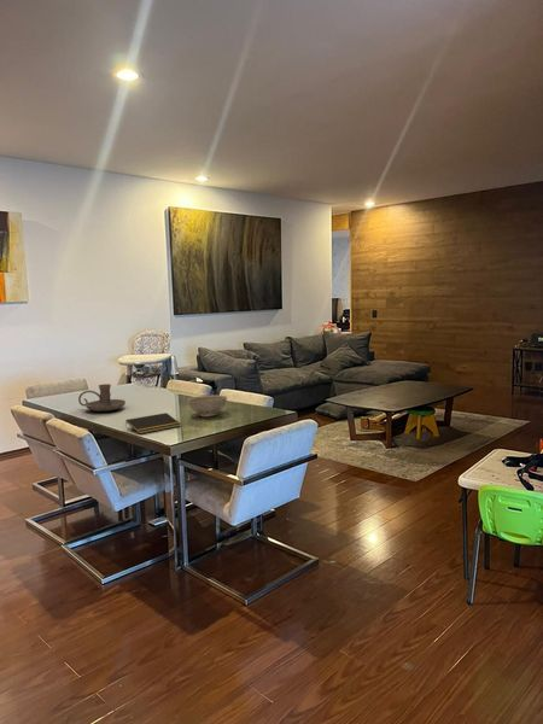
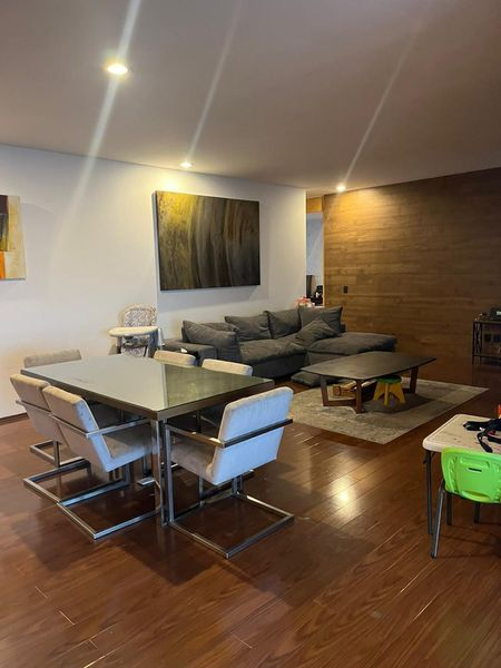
- notepad [124,411,181,434]
- candle holder [77,383,127,413]
- decorative bowl [187,393,228,418]
